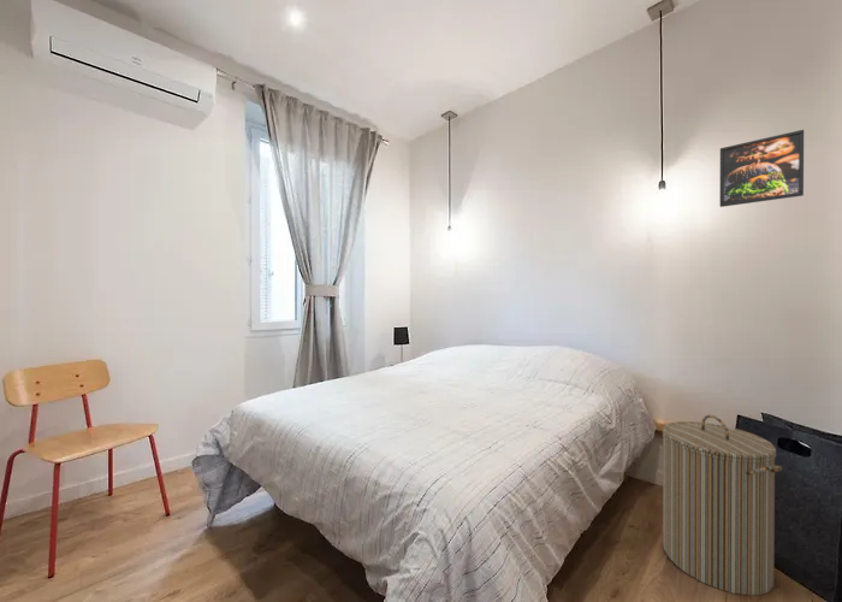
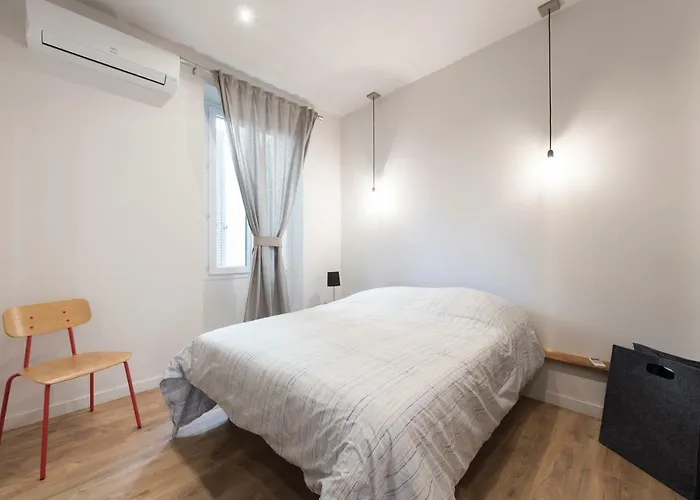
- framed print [718,129,805,208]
- laundry hamper [662,414,783,596]
